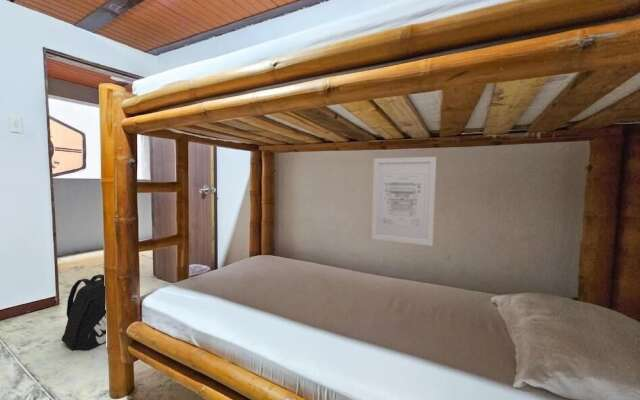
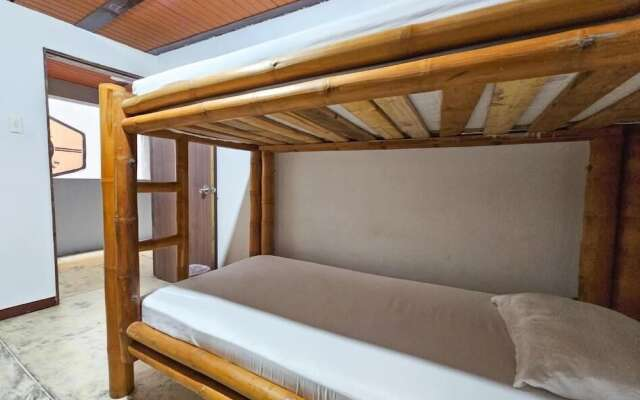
- backpack [61,273,107,352]
- wall art [371,156,437,247]
